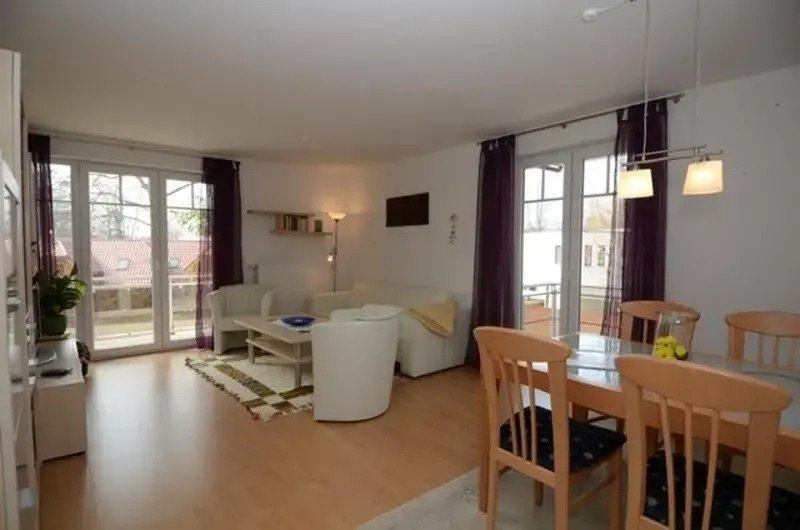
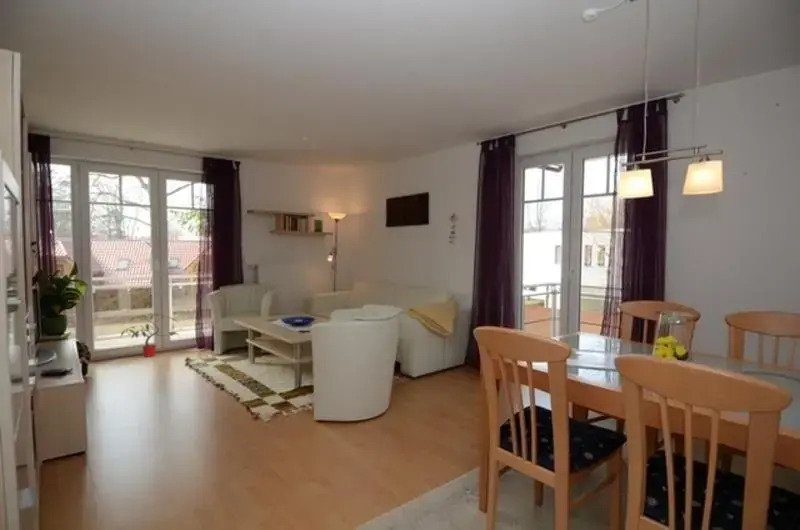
+ potted plant [120,312,179,358]
